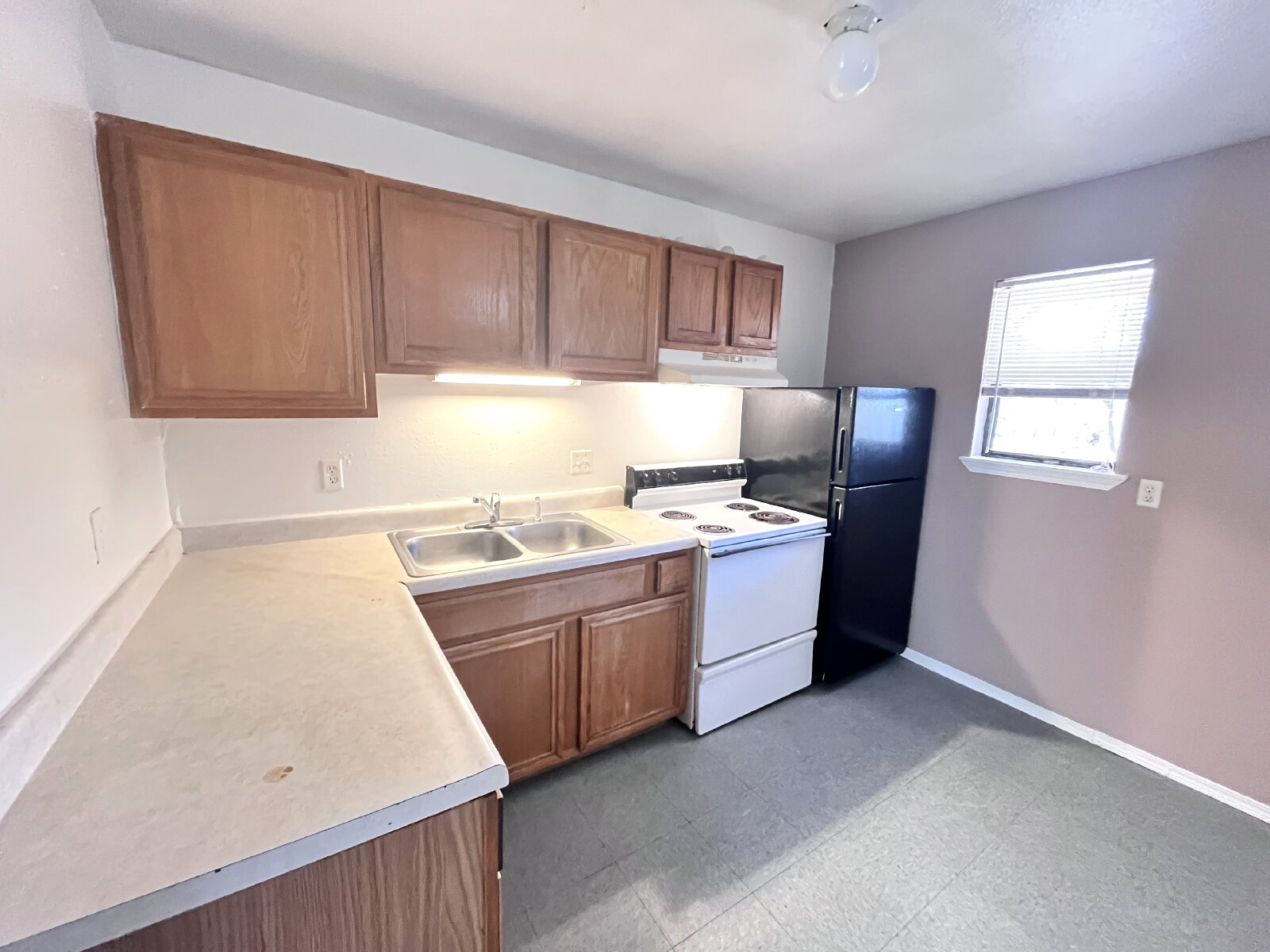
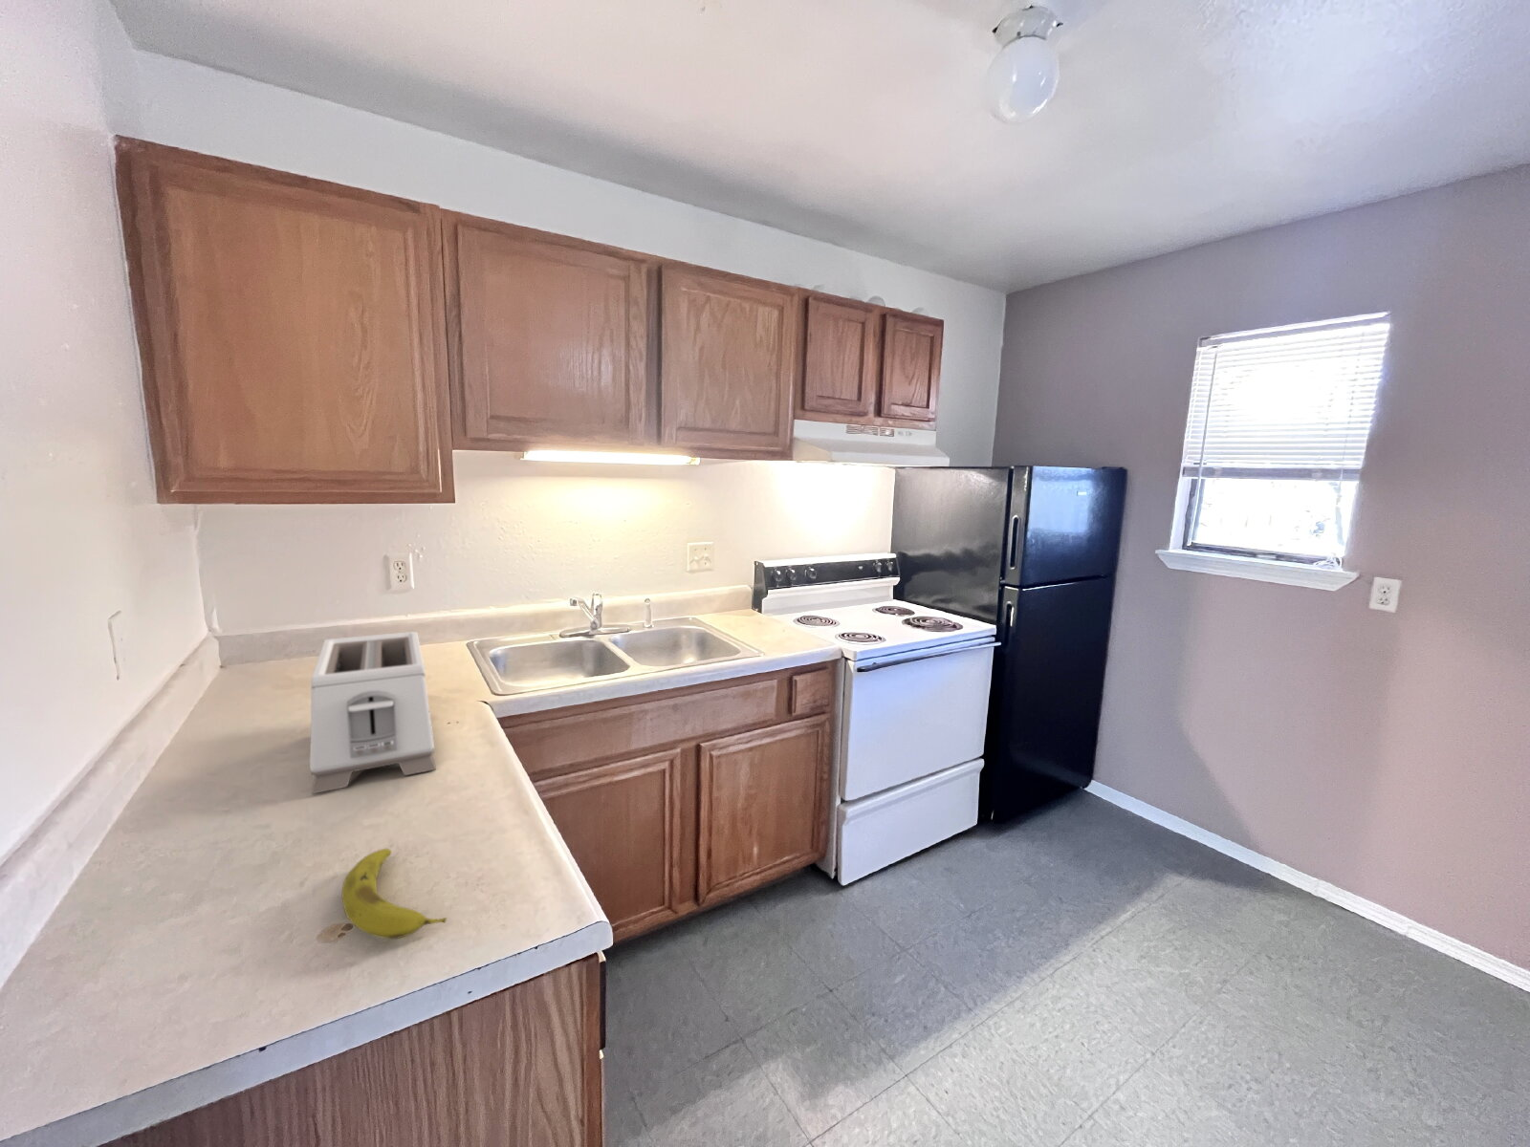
+ fruit [341,848,447,940]
+ toaster [308,631,437,794]
